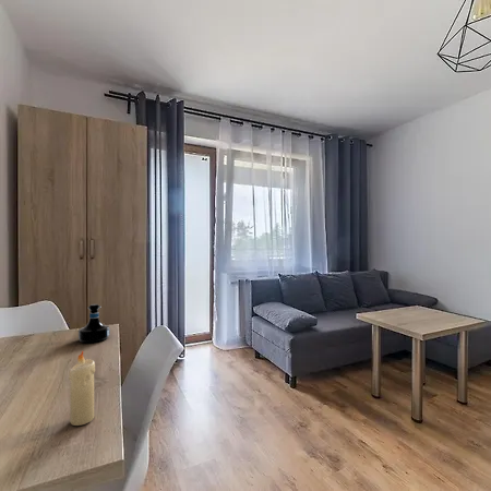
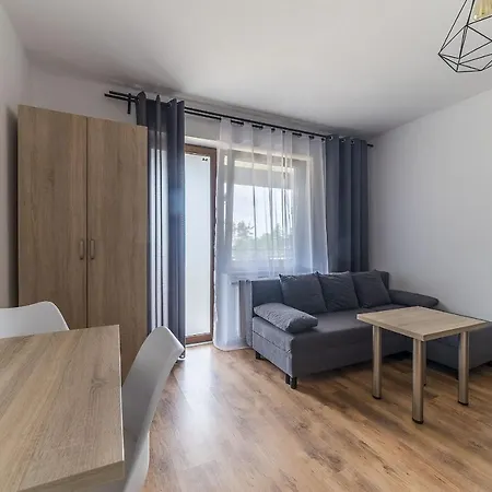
- candle [68,350,96,427]
- tequila bottle [77,303,110,344]
